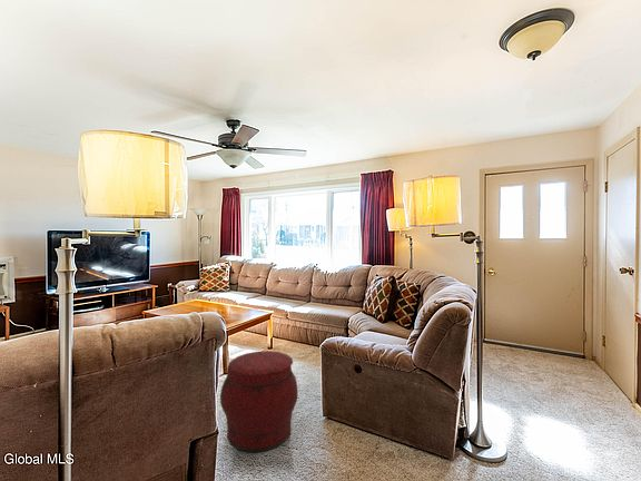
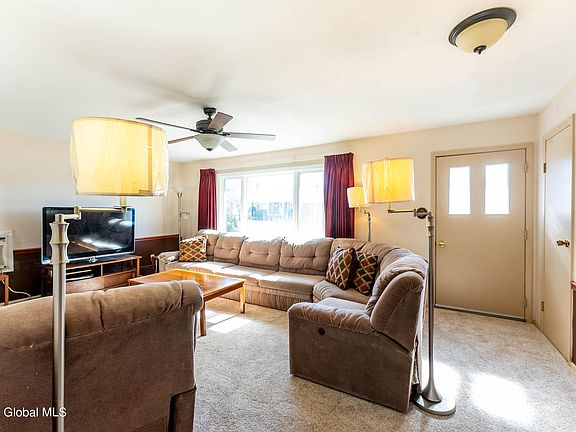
- ottoman [219,350,299,453]
